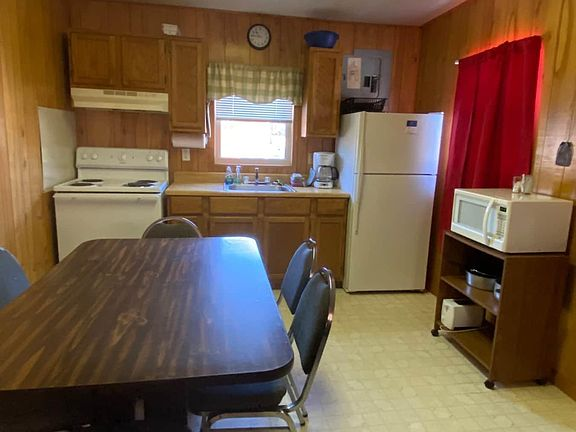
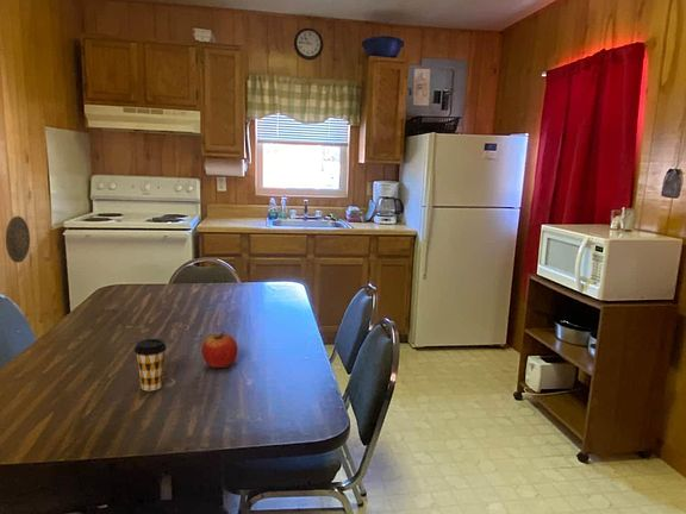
+ coffee cup [133,338,168,391]
+ apple [201,331,238,369]
+ decorative plate [5,215,31,264]
